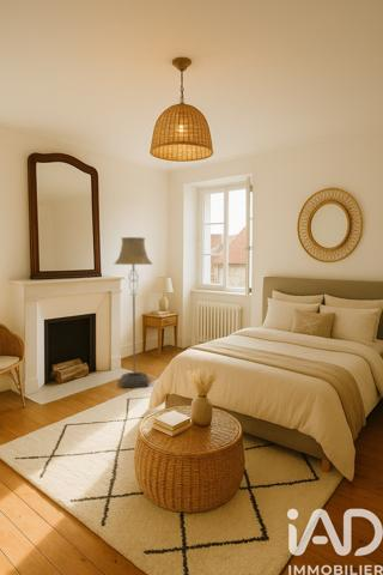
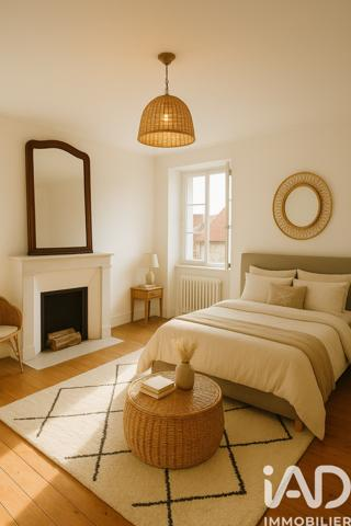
- floor lamp [113,236,153,389]
